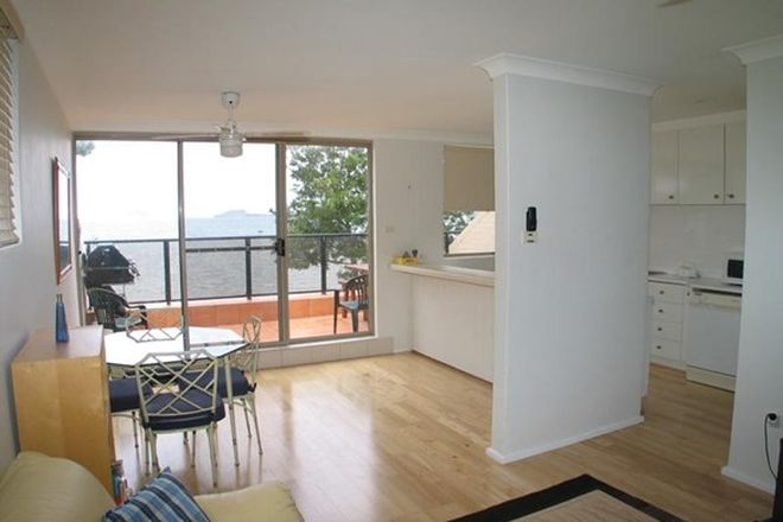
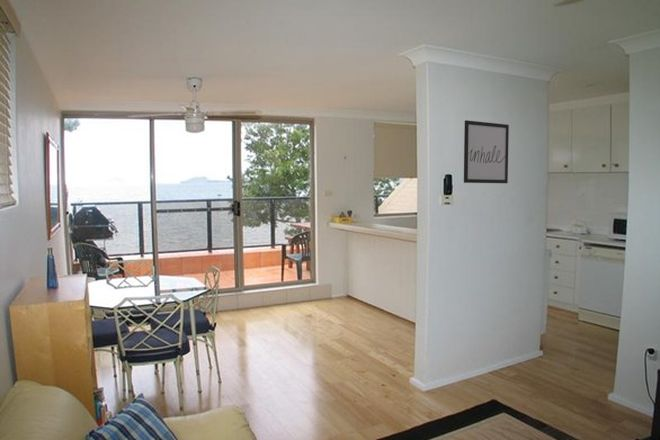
+ wall art [463,119,510,184]
